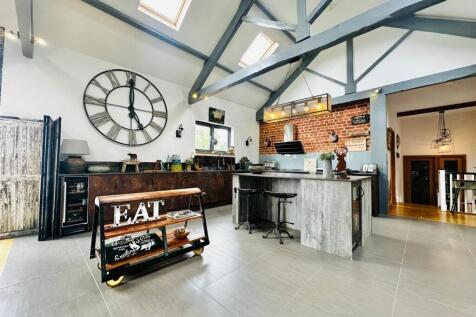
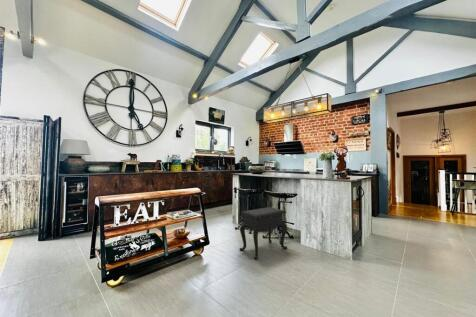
+ side table [239,206,288,260]
